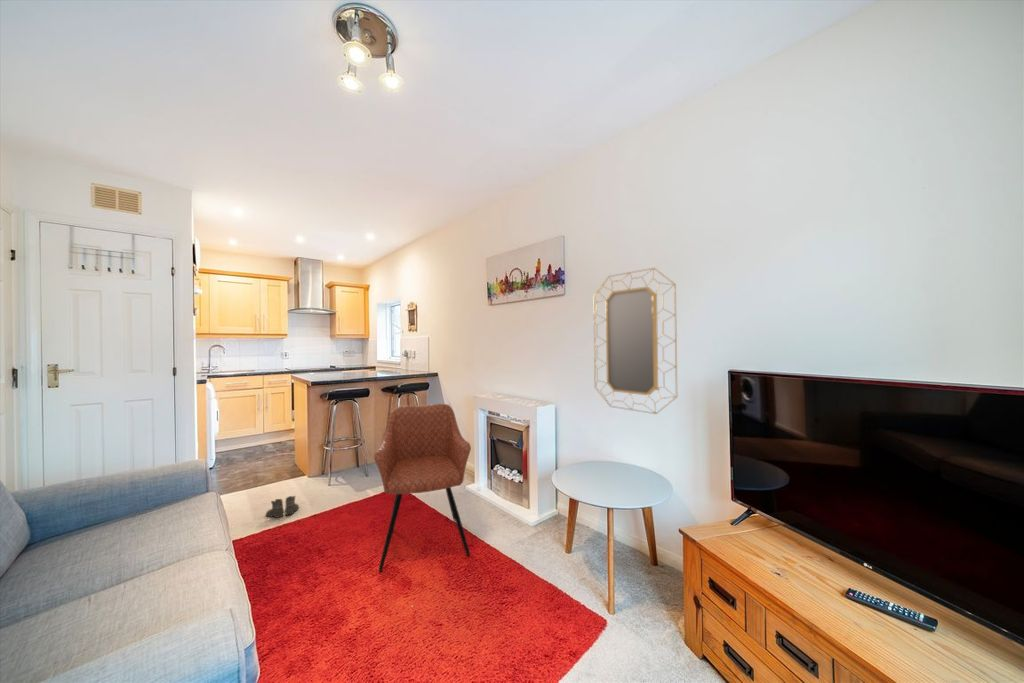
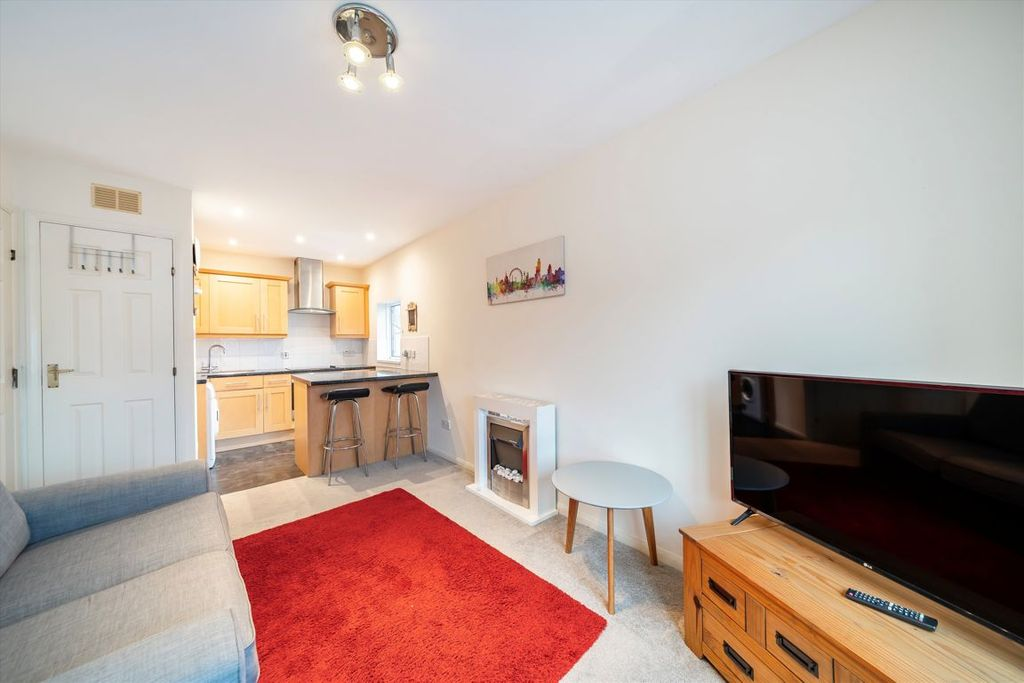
- armchair [373,403,472,573]
- home mirror [592,267,678,415]
- boots [265,495,300,519]
